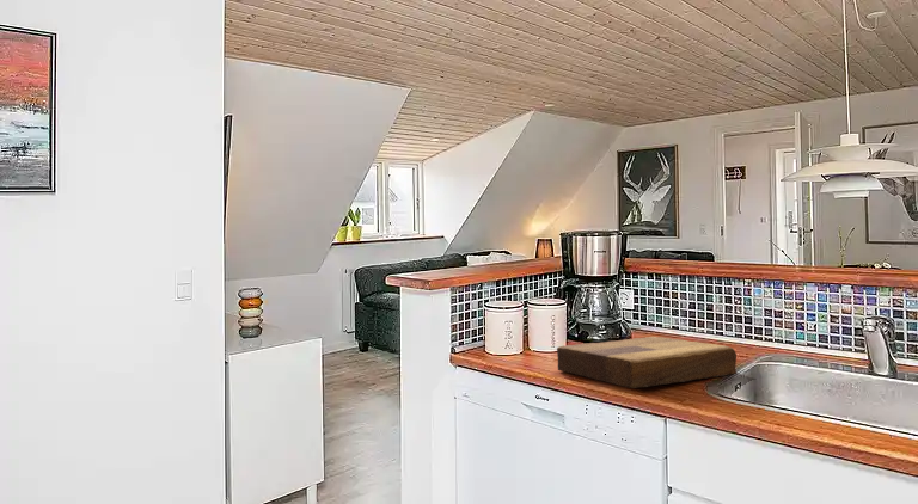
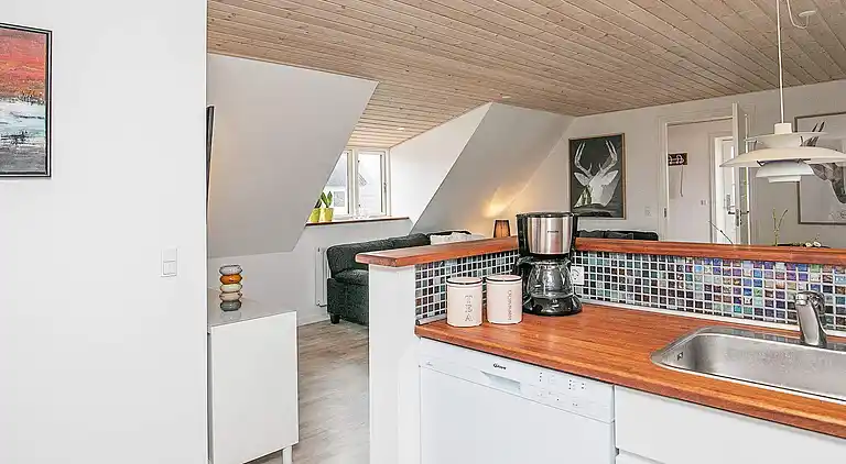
- cutting board [556,336,738,389]
